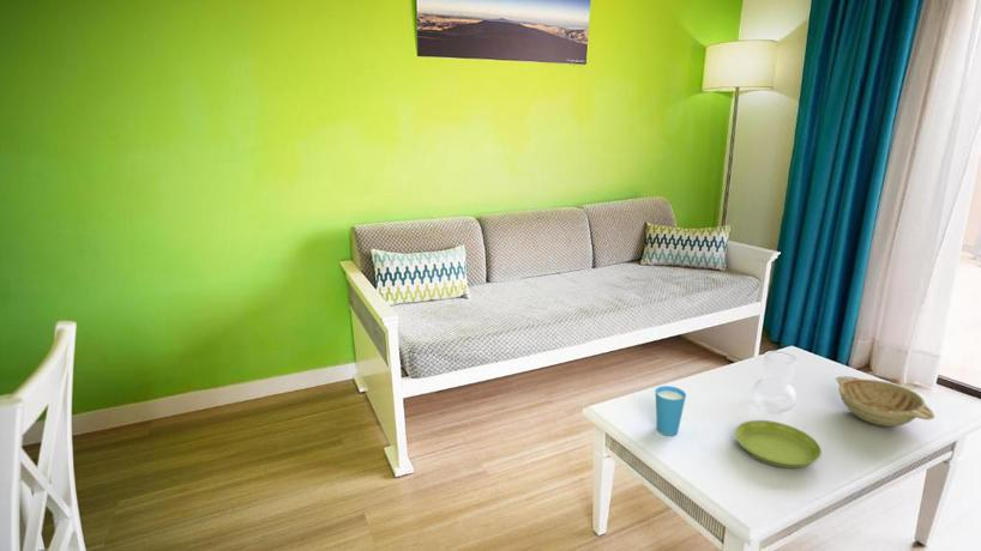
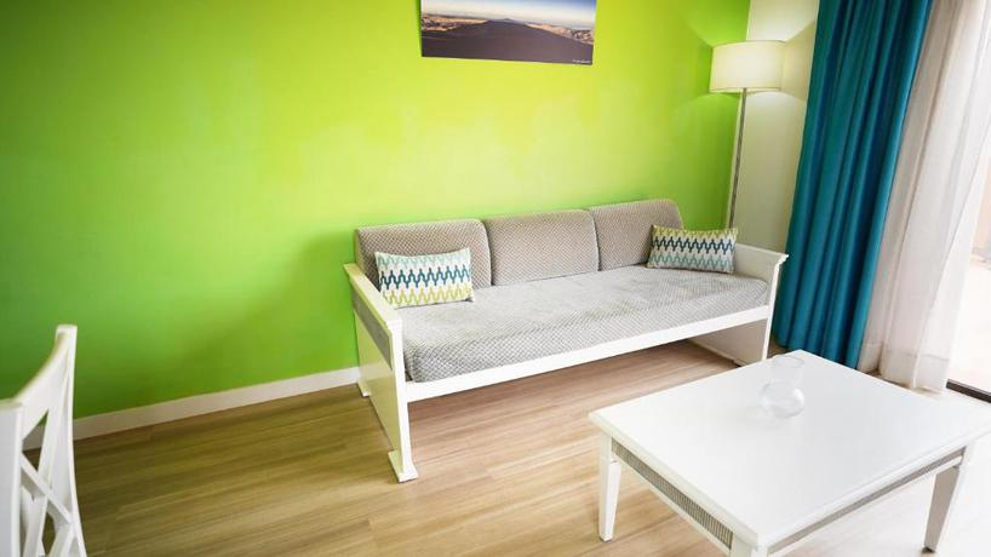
- decorative bowl [835,375,935,428]
- cup [654,385,687,436]
- saucer [734,419,823,470]
